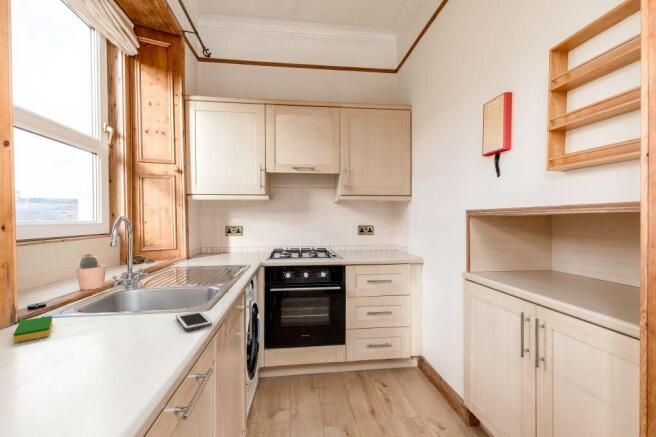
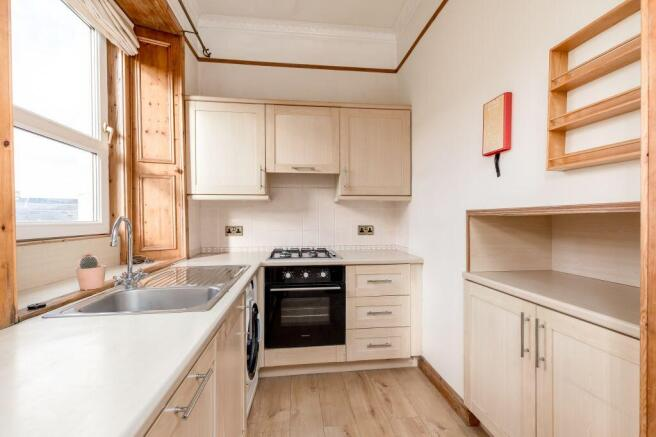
- dish sponge [12,315,53,343]
- cell phone [175,310,213,332]
